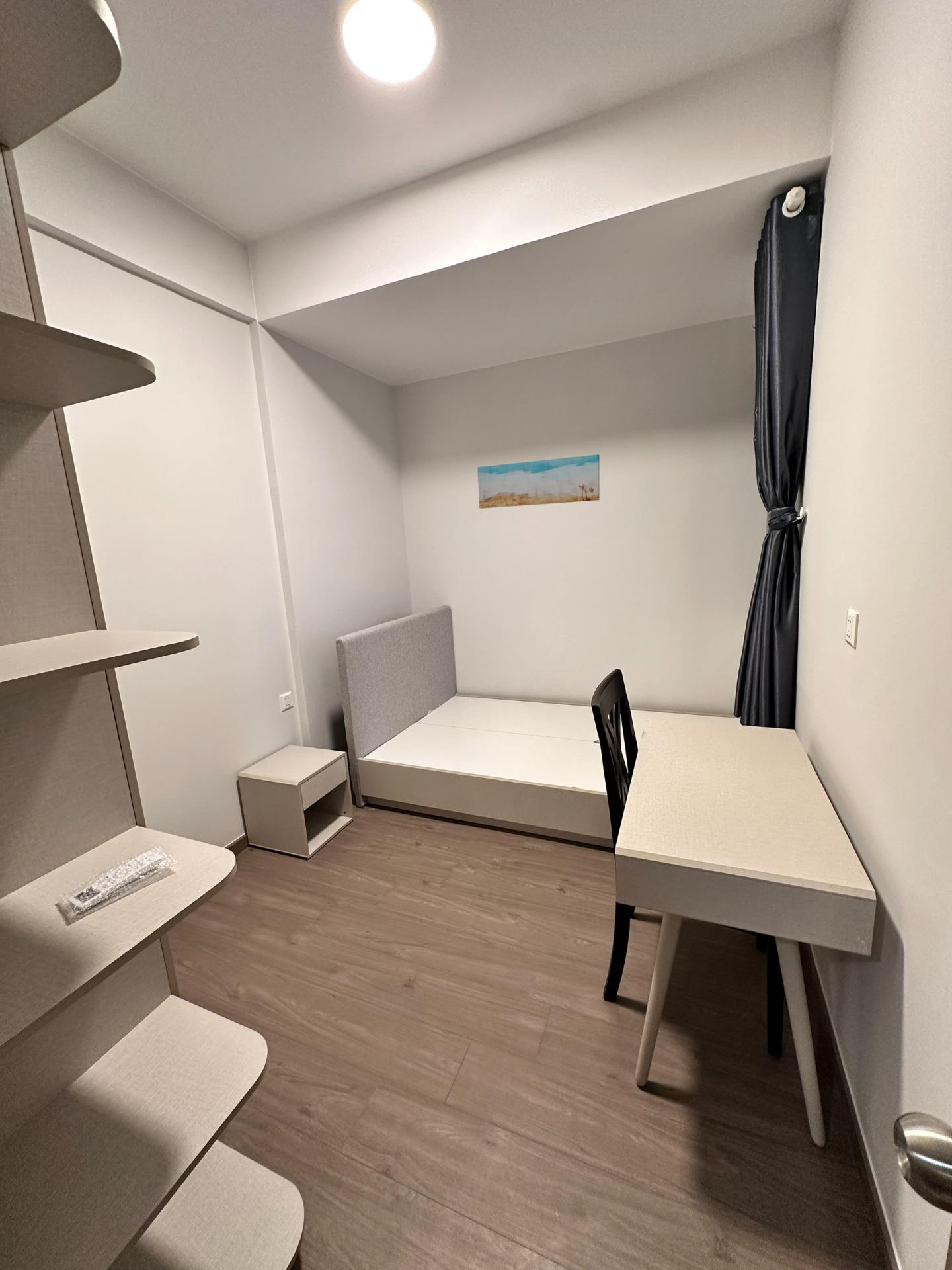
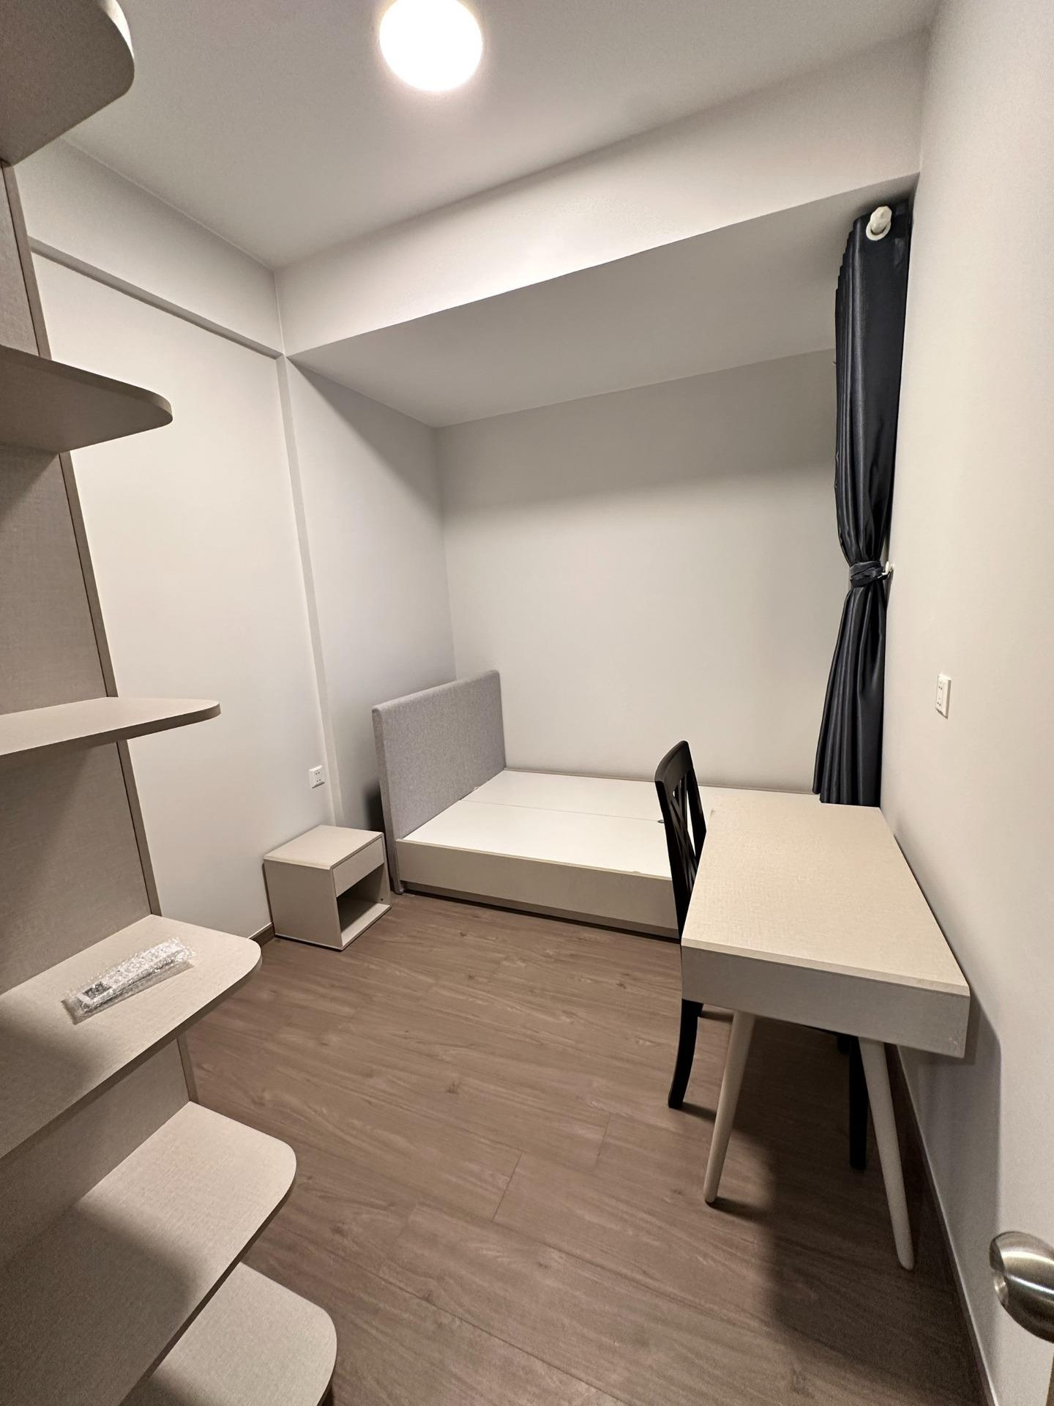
- wall art [477,454,600,509]
